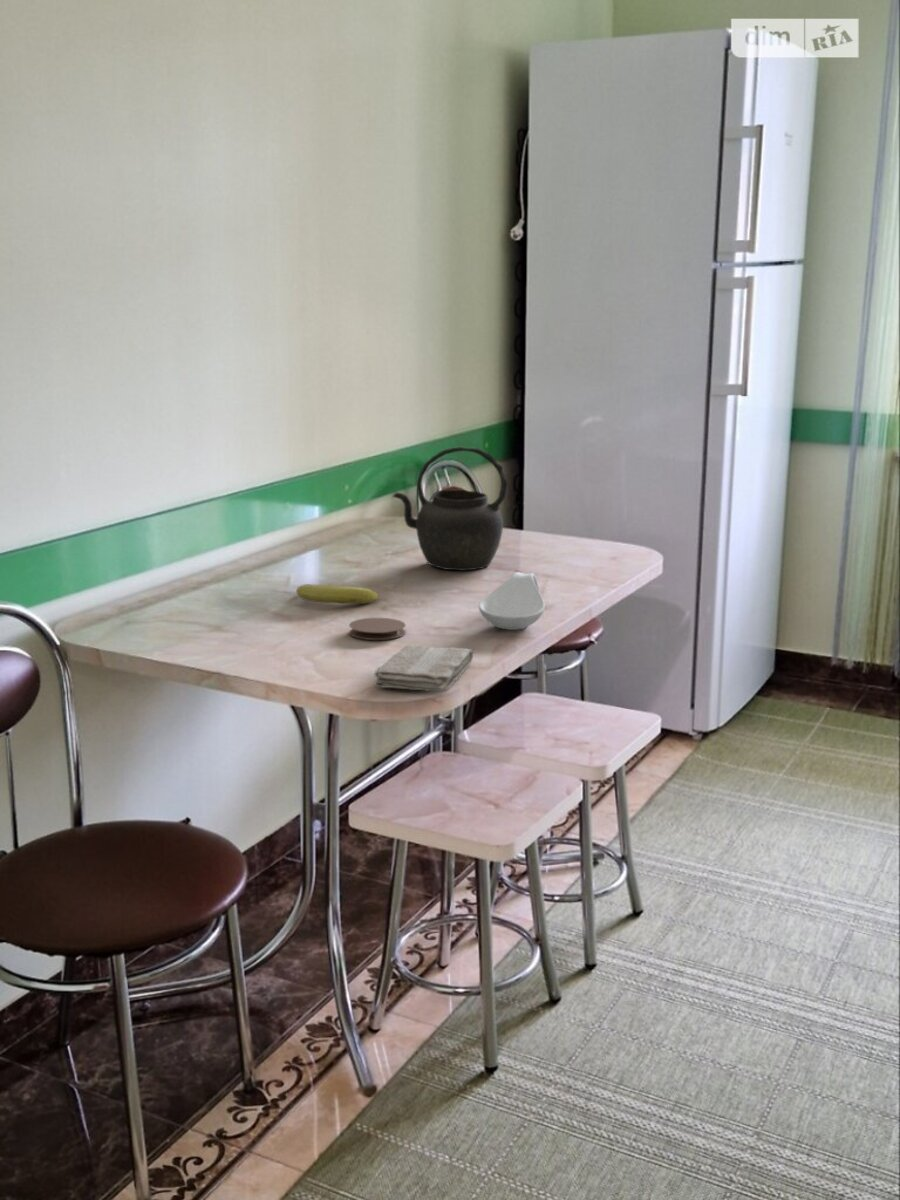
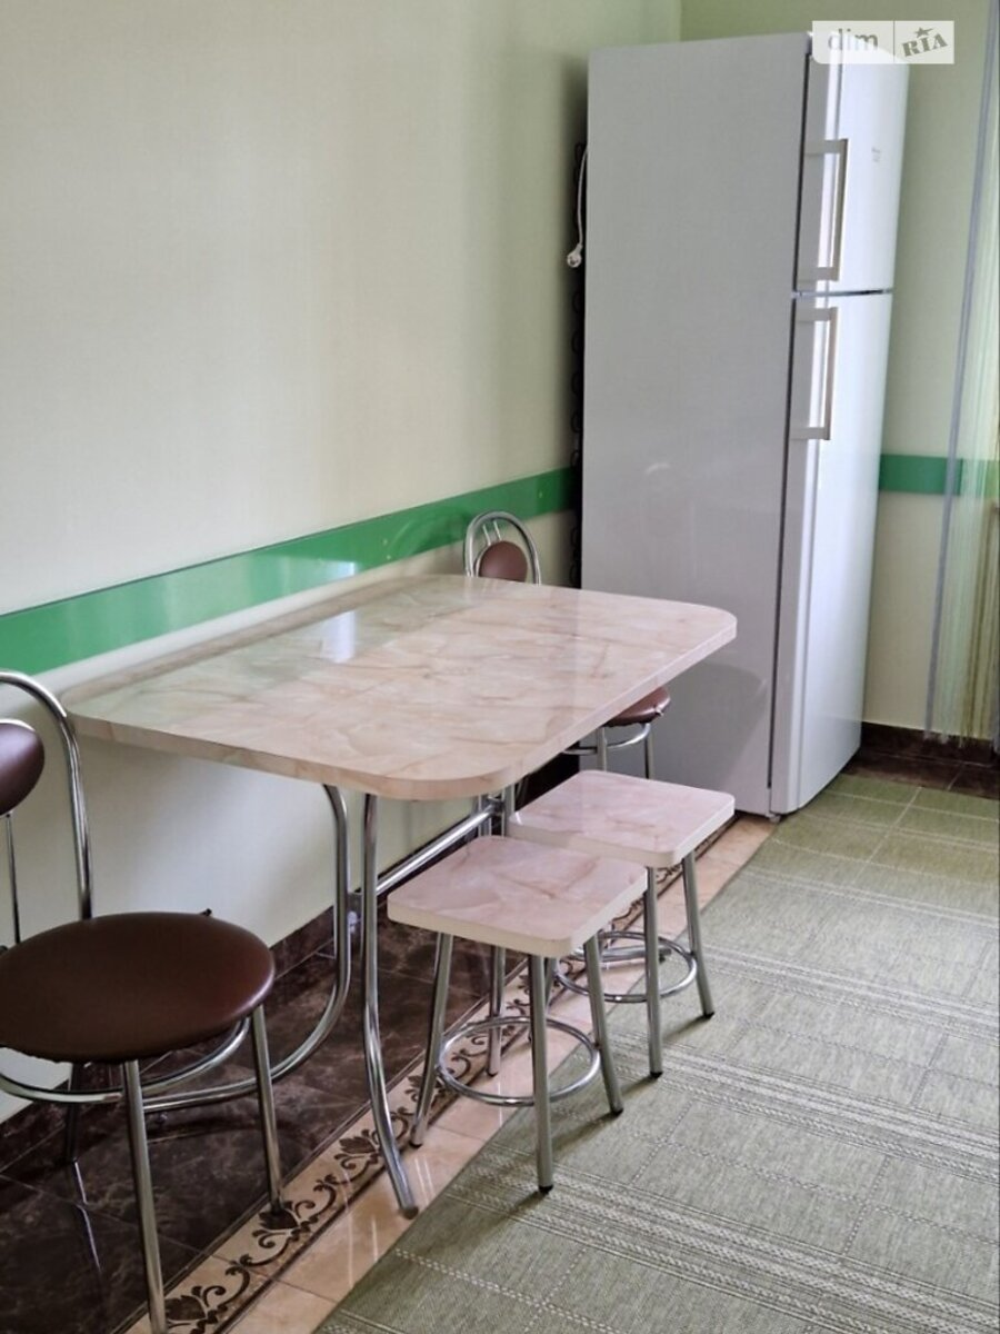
- washcloth [374,644,474,692]
- kettle [391,446,508,571]
- spoon rest [478,571,546,631]
- coaster [348,617,407,641]
- fruit [295,583,380,605]
